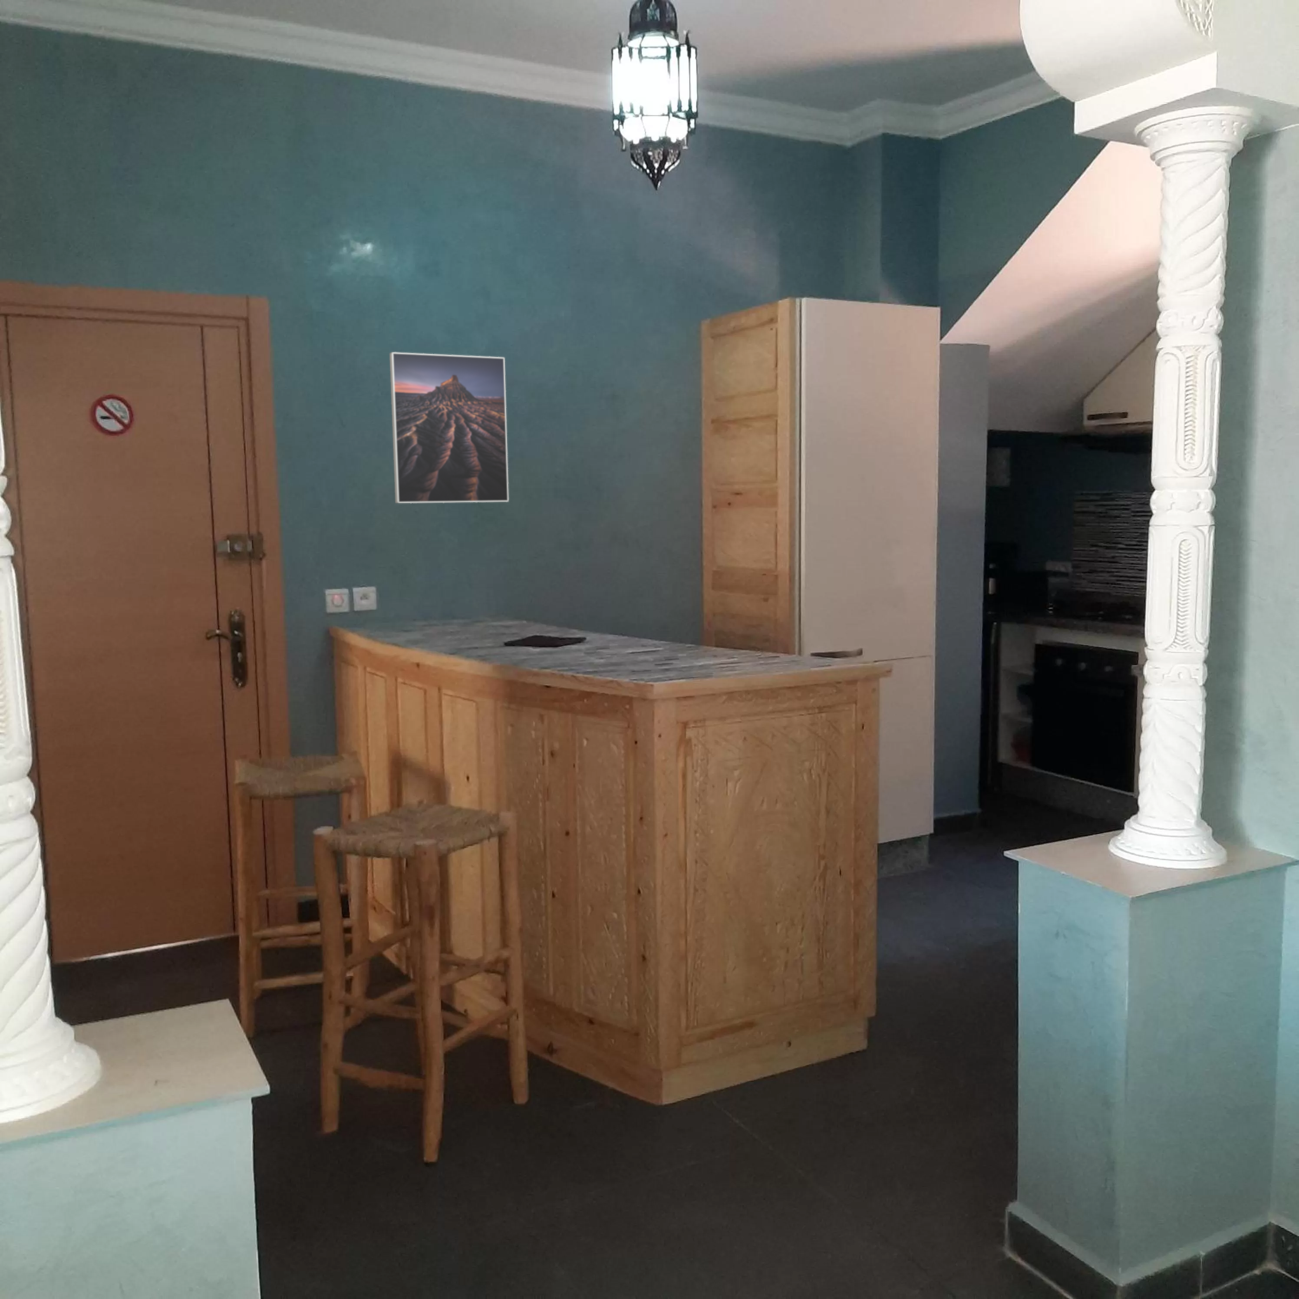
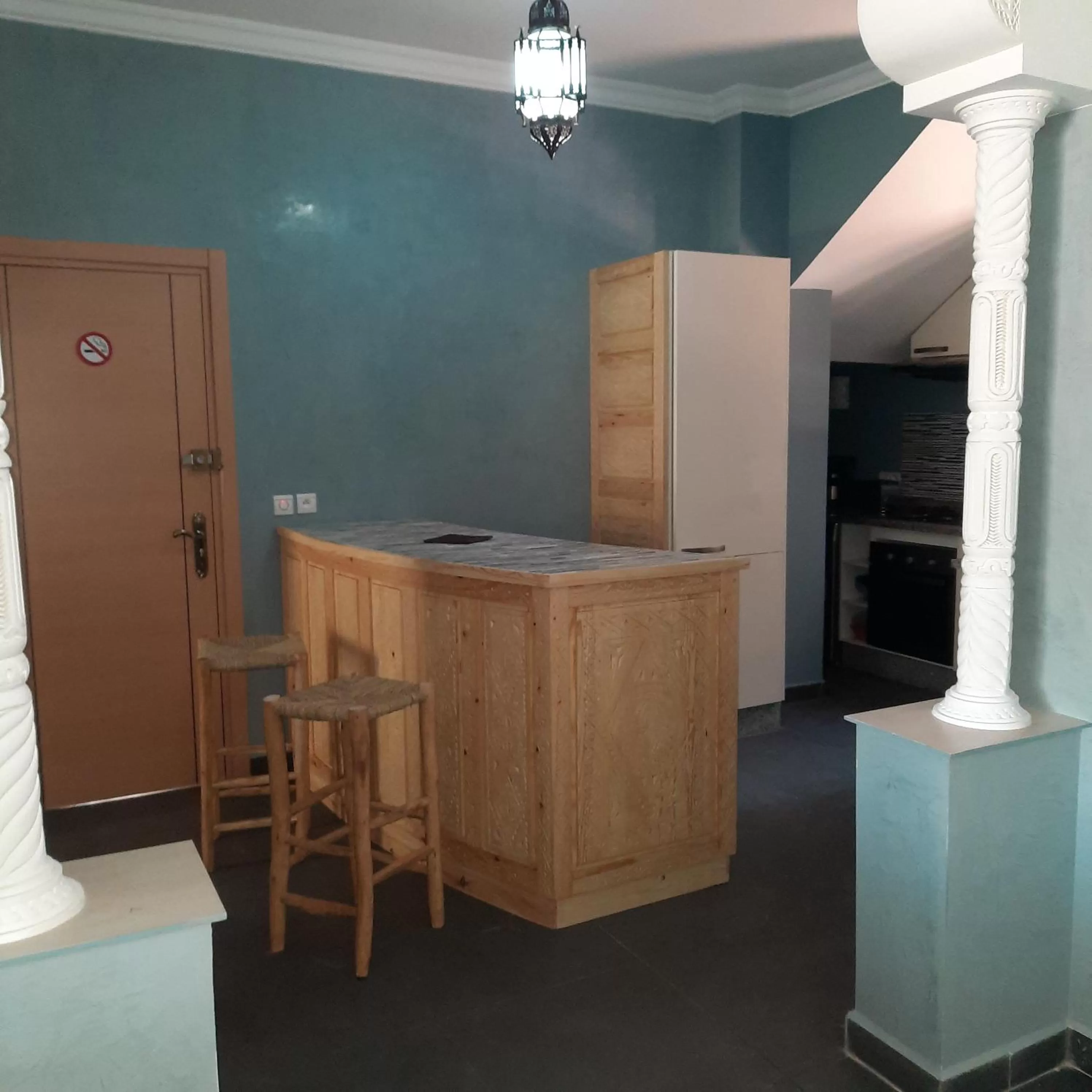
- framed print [389,352,509,503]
